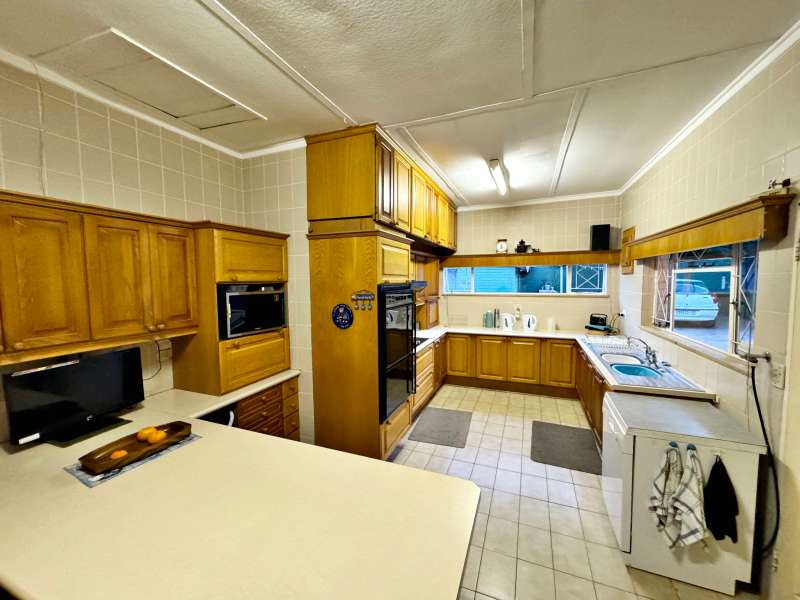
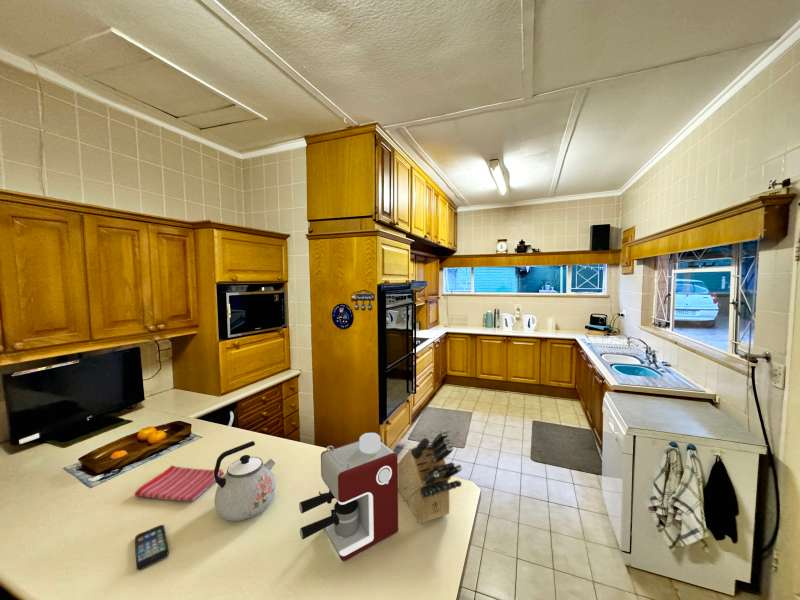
+ knife block [398,429,463,524]
+ dish towel [134,465,225,502]
+ smartphone [134,524,169,571]
+ kettle [213,440,277,522]
+ coffee maker [298,432,399,562]
